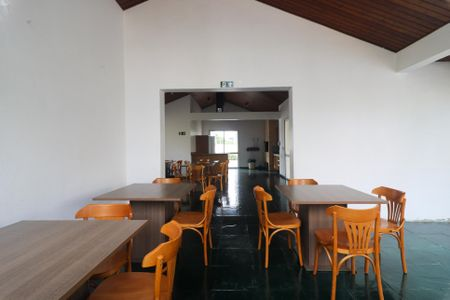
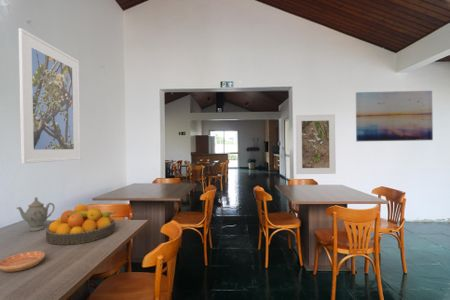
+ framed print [17,27,82,165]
+ chinaware [16,196,56,232]
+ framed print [294,113,337,175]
+ saucer [0,250,46,273]
+ fruit bowl [45,203,117,246]
+ wall art [355,90,434,142]
